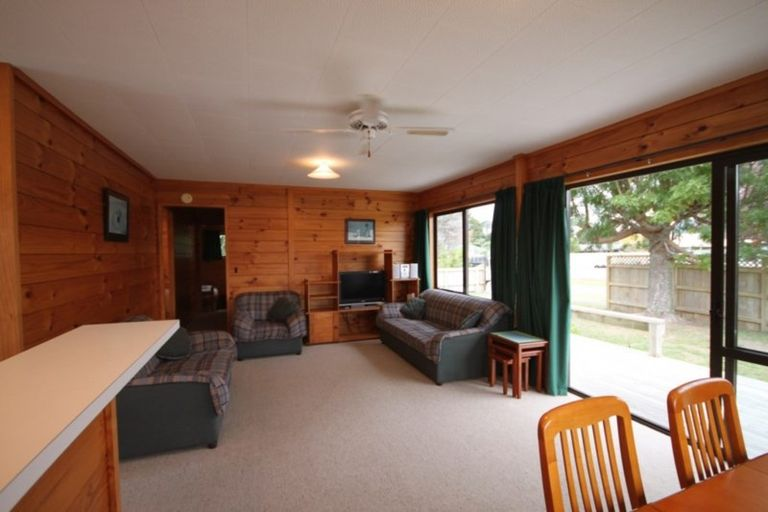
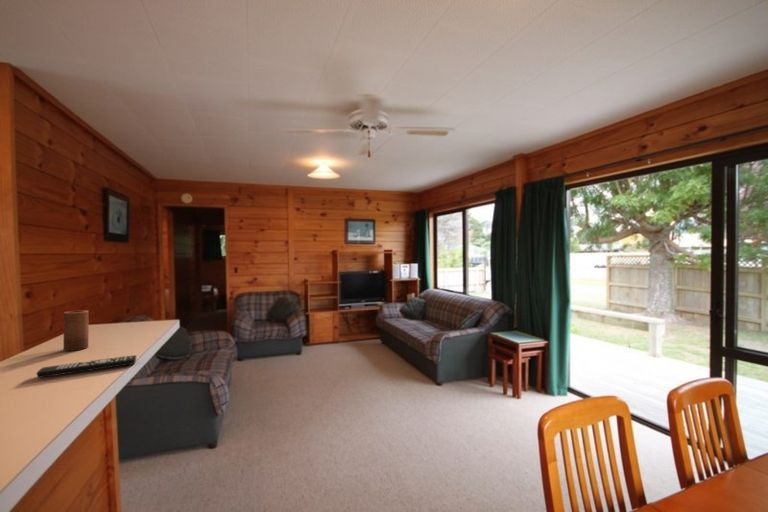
+ candle [62,309,90,352]
+ remote control [36,354,137,379]
